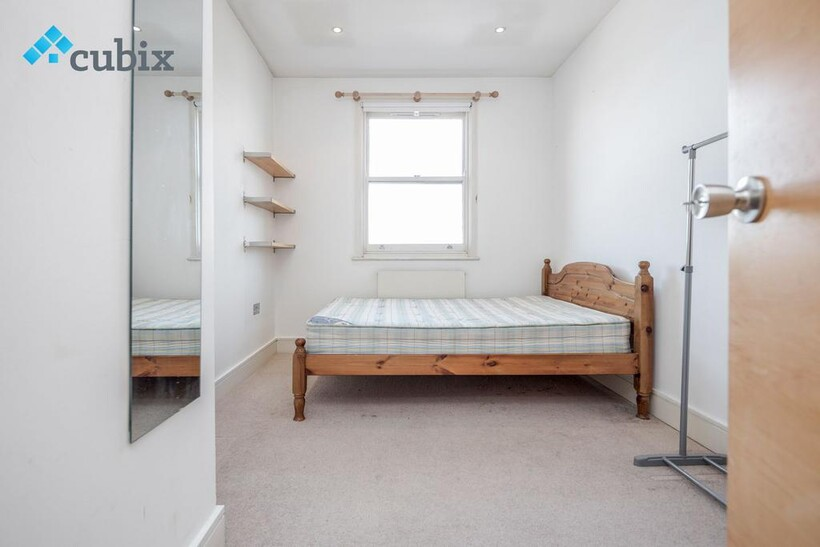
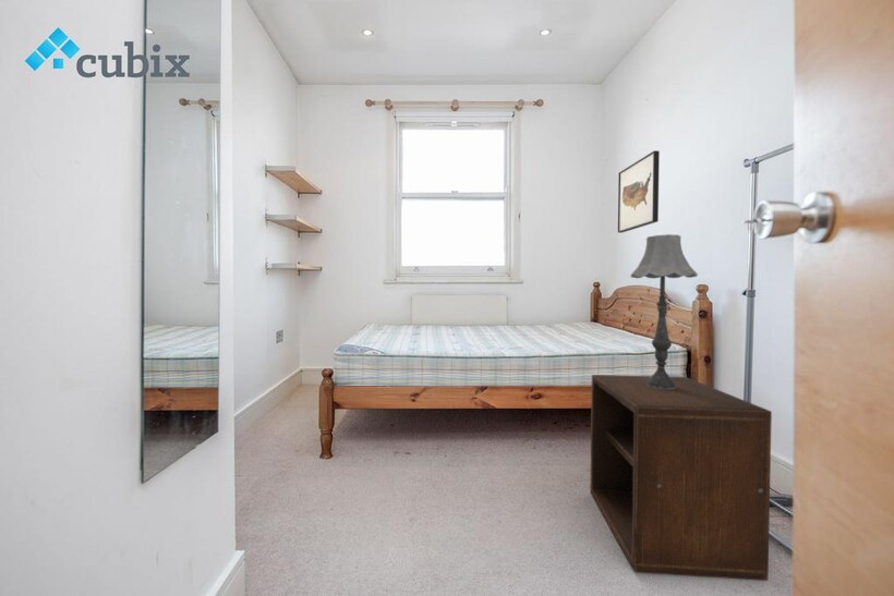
+ wall art [617,149,661,234]
+ table lamp [629,233,699,389]
+ nightstand [589,374,773,582]
